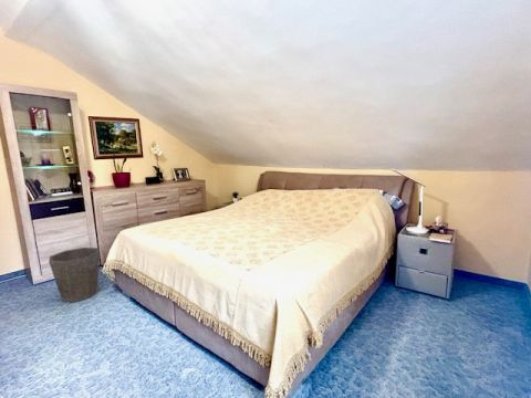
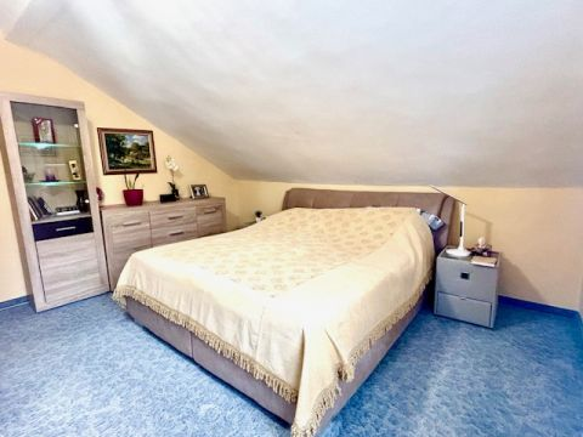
- waste bin [48,247,101,303]
